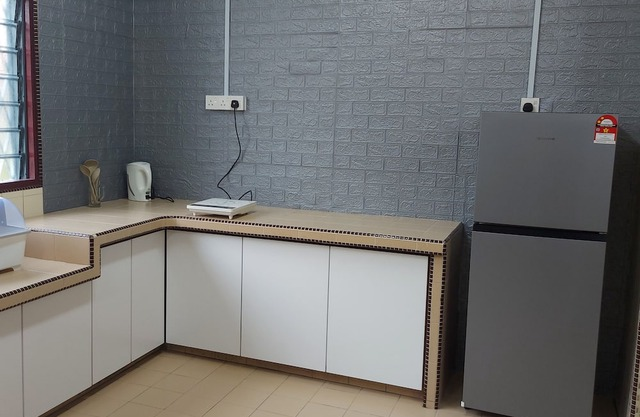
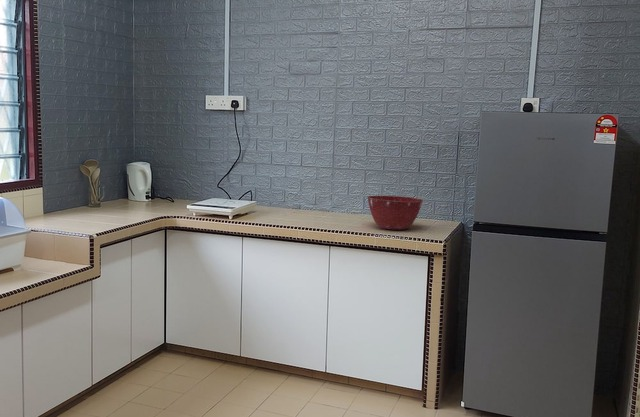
+ mixing bowl [366,195,424,231]
